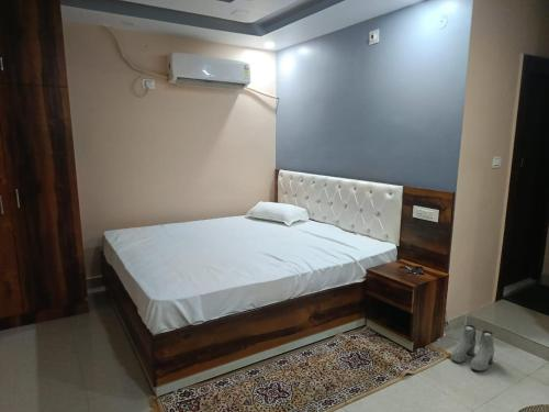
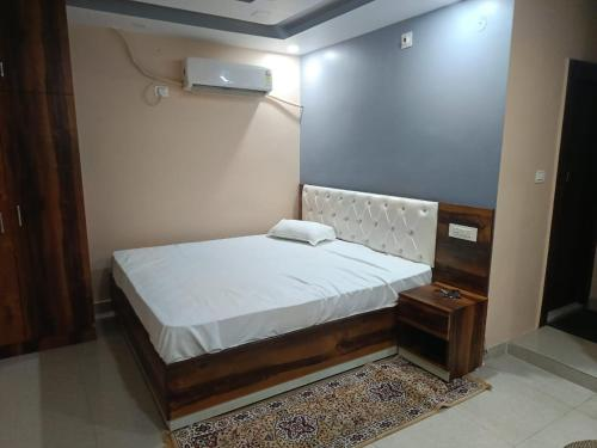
- boots [450,324,495,372]
